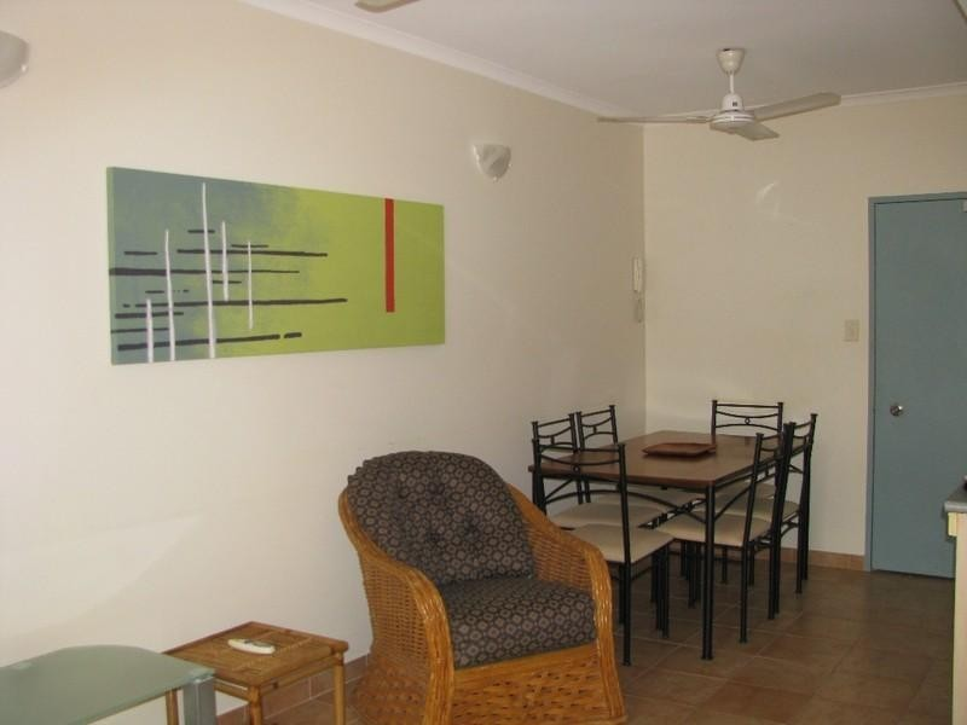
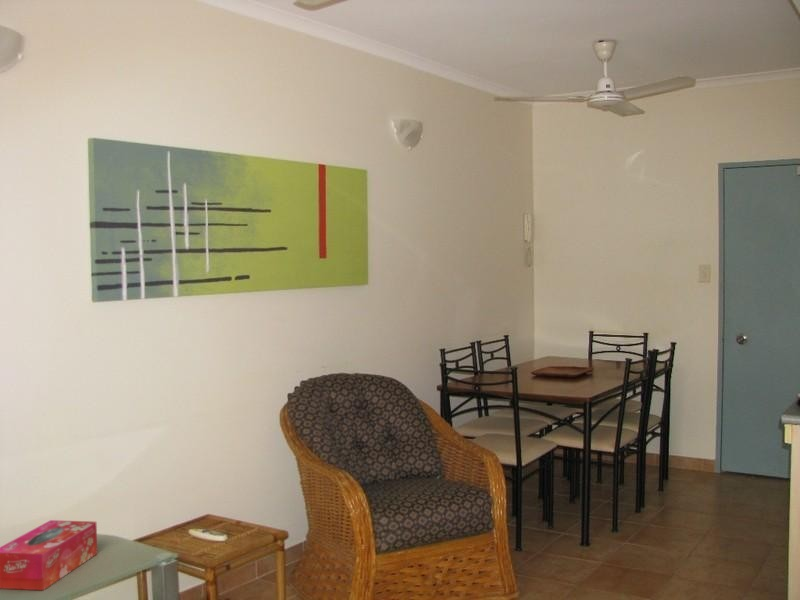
+ tissue box [0,519,98,591]
